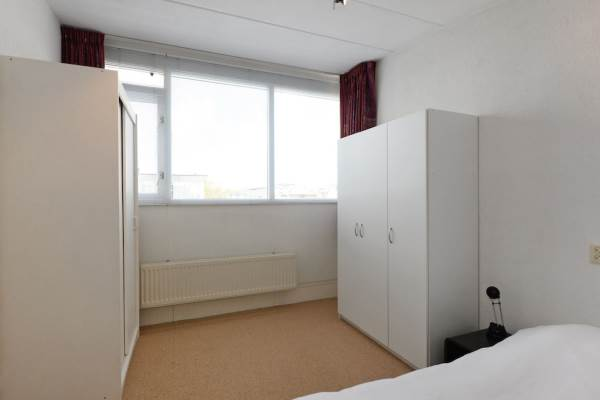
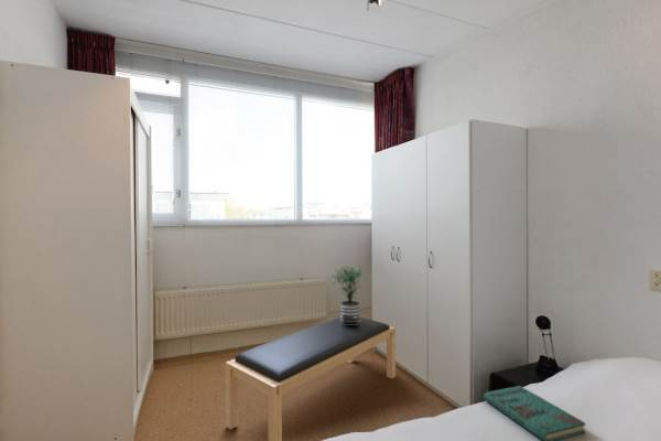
+ book [483,385,587,441]
+ bench [225,316,397,441]
+ potted plant [327,263,367,325]
